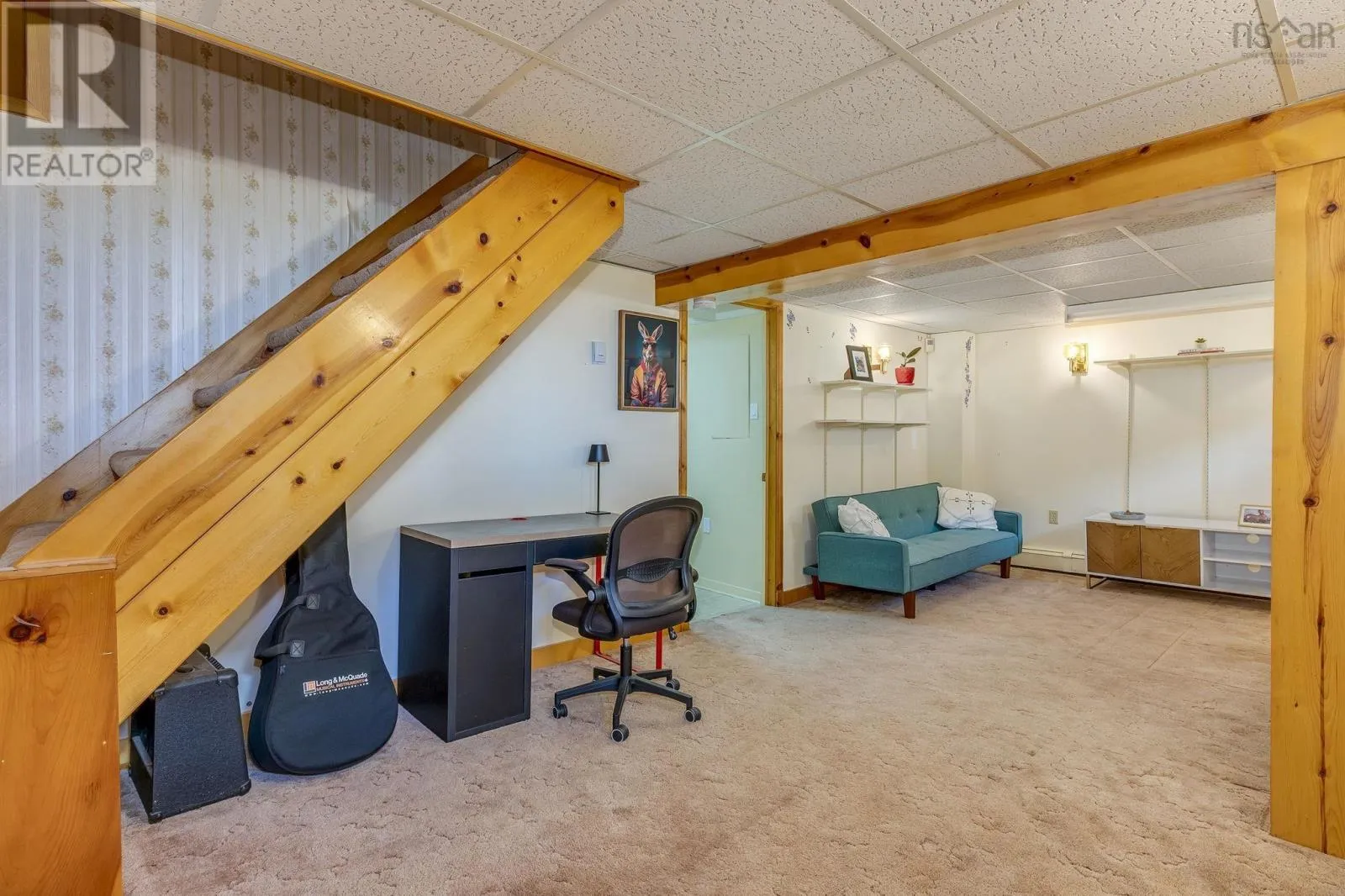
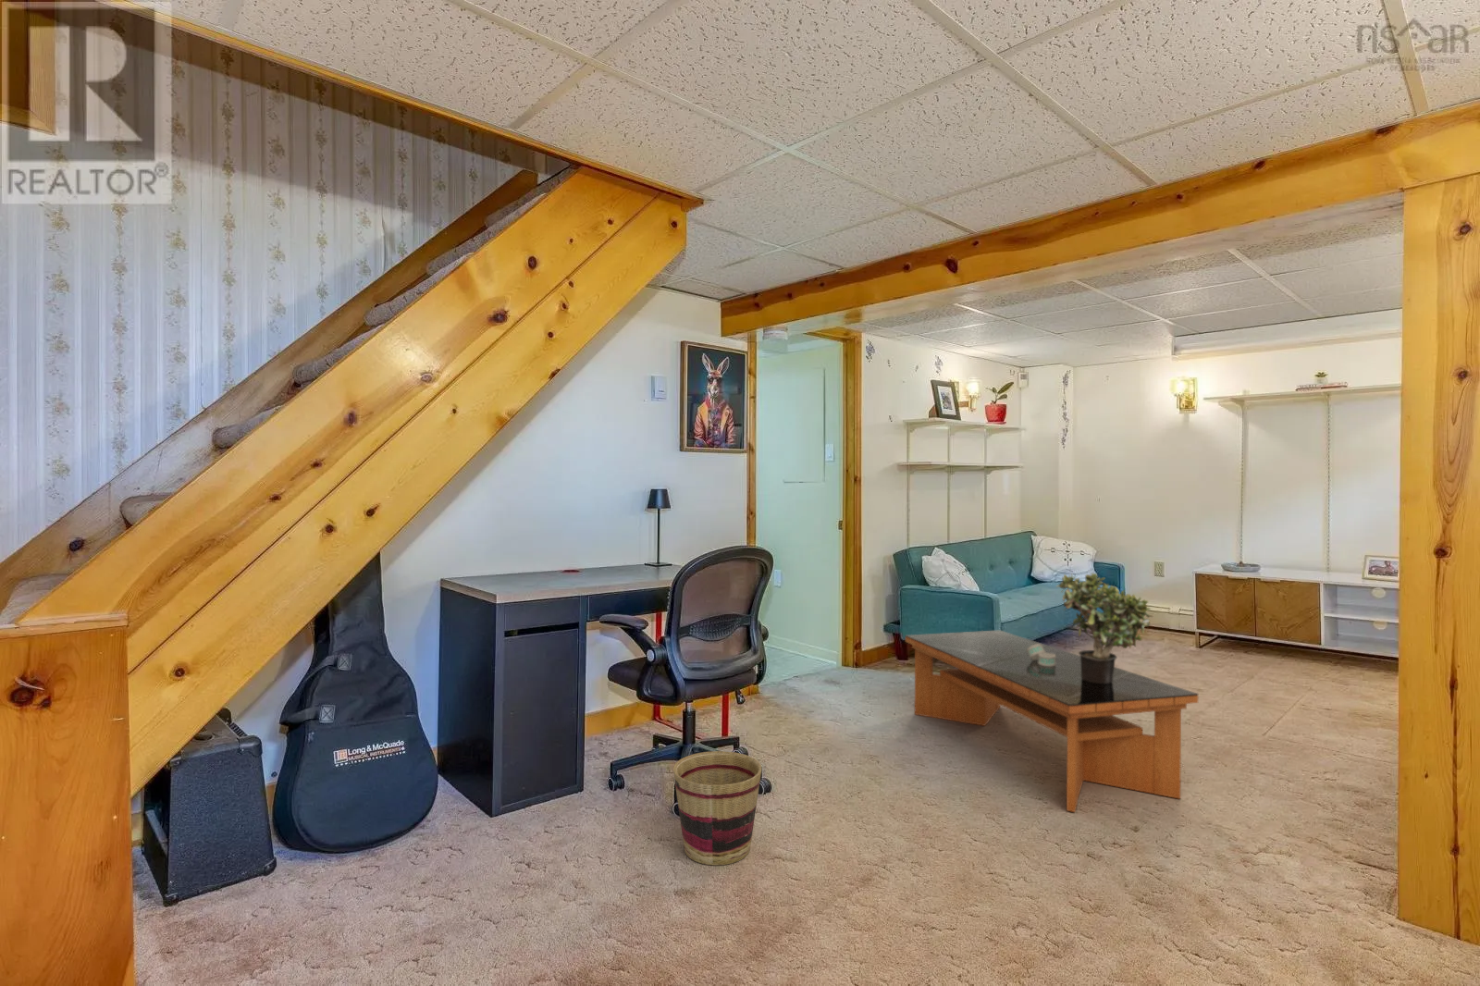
+ coffee table [905,629,1198,813]
+ basket [672,751,763,866]
+ napkin ring [1027,644,1055,667]
+ potted plant [1054,571,1153,683]
